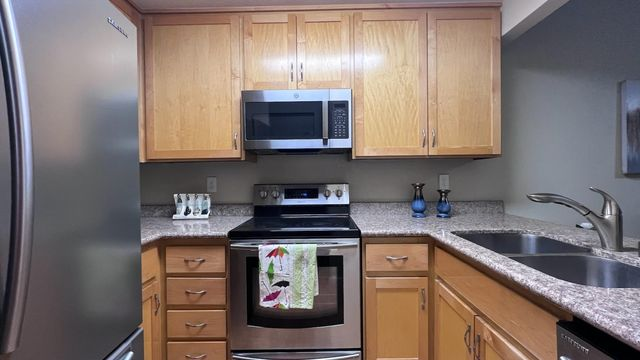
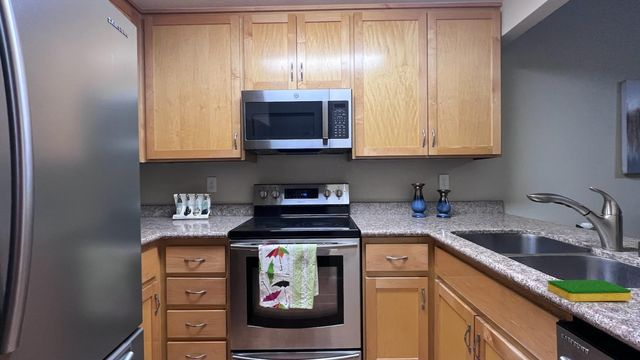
+ dish sponge [547,279,632,302]
